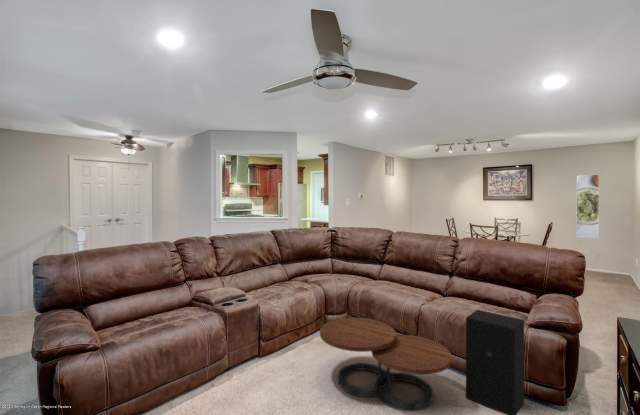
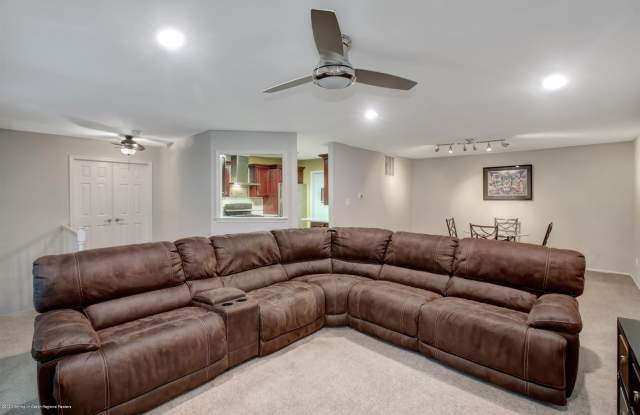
- coffee table [319,317,453,412]
- speaker [465,309,525,415]
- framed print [576,173,600,239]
